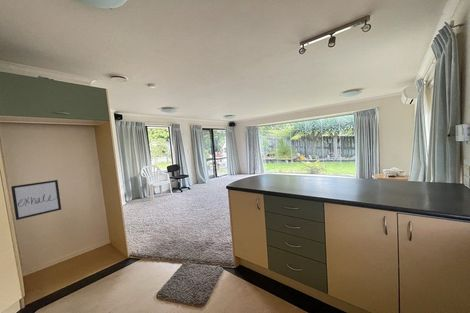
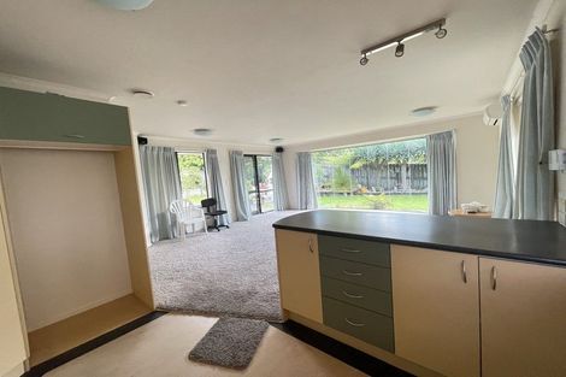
- wall art [10,179,62,221]
